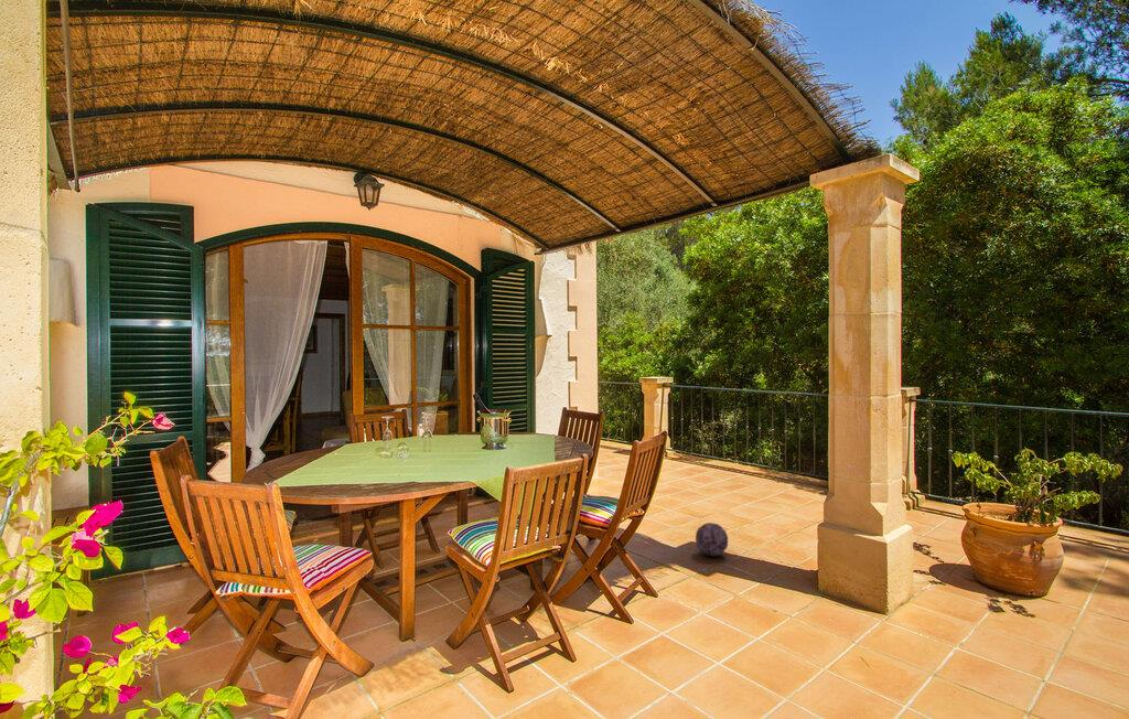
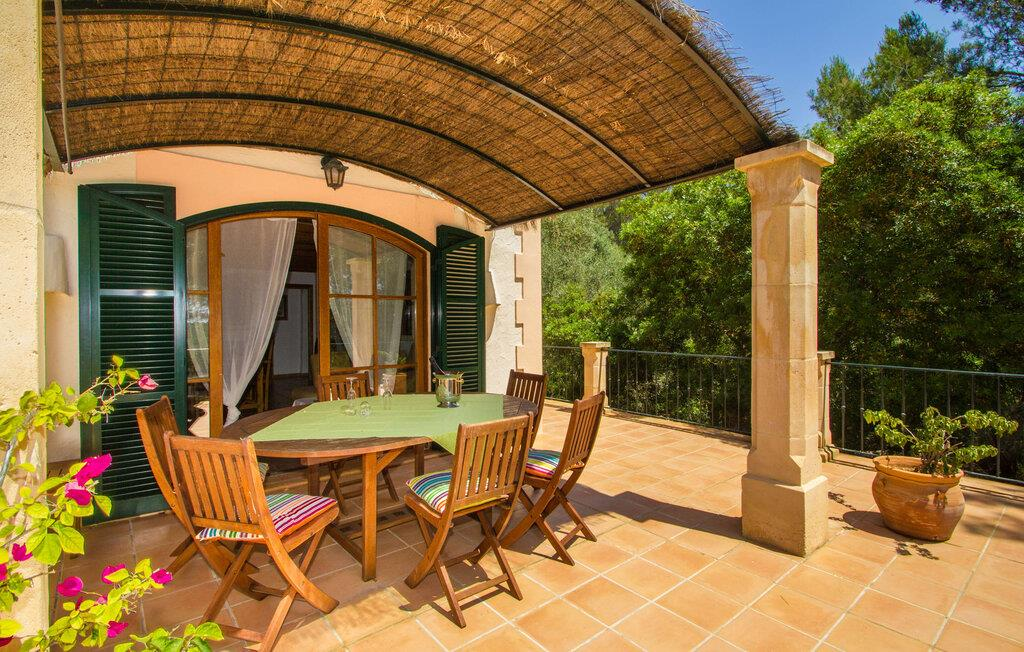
- decorative ball [695,522,729,557]
